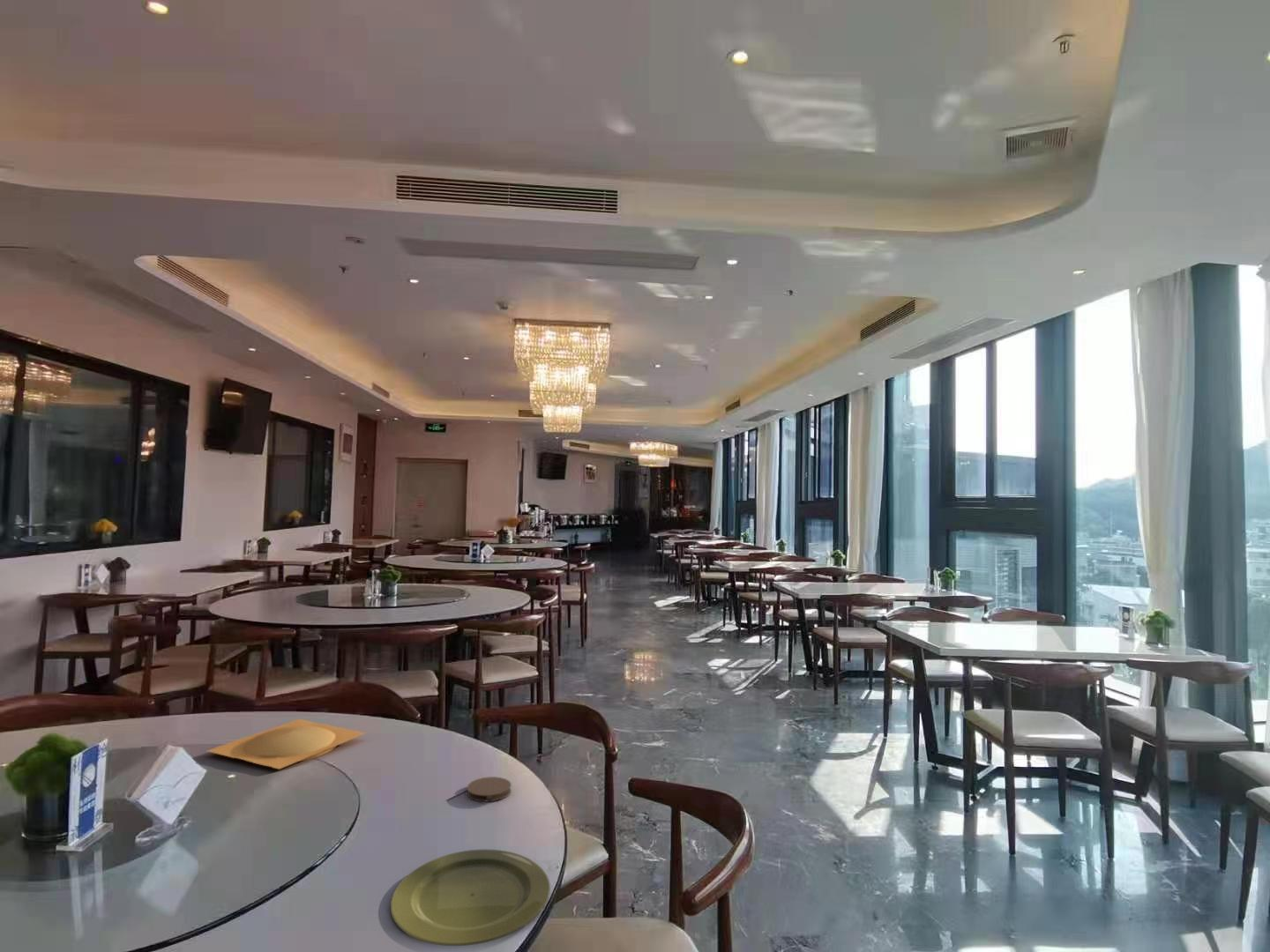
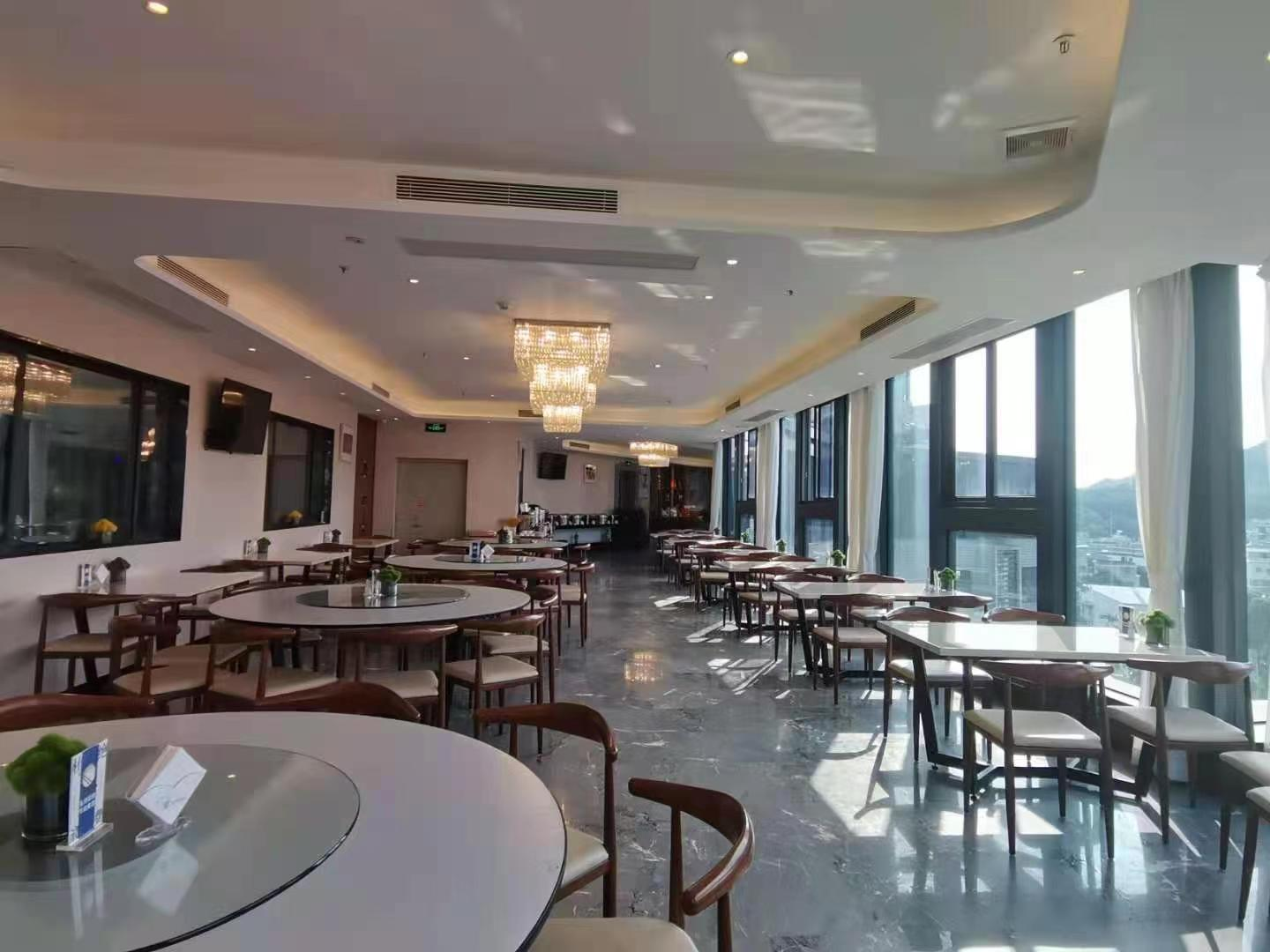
- plate [206,718,367,770]
- coaster [467,776,512,802]
- plate [390,848,551,947]
